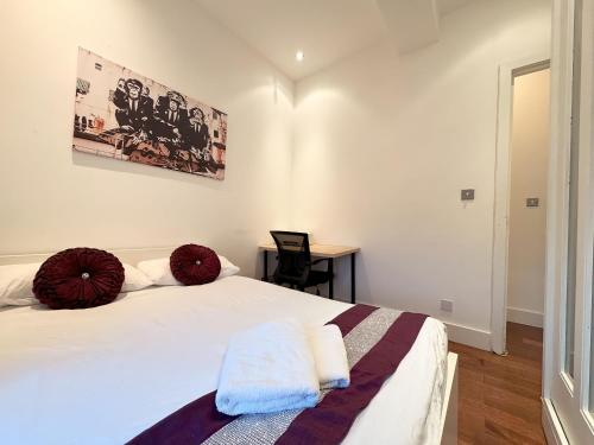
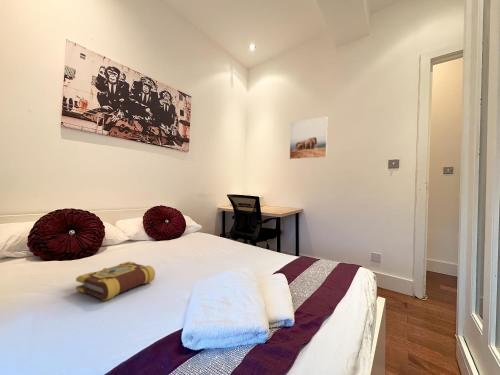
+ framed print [288,115,329,161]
+ book [75,260,156,302]
